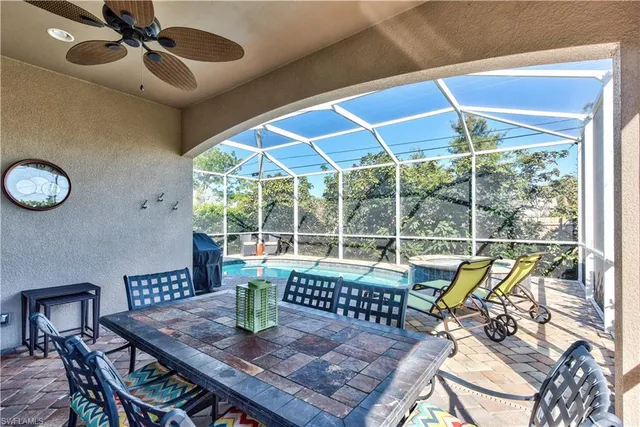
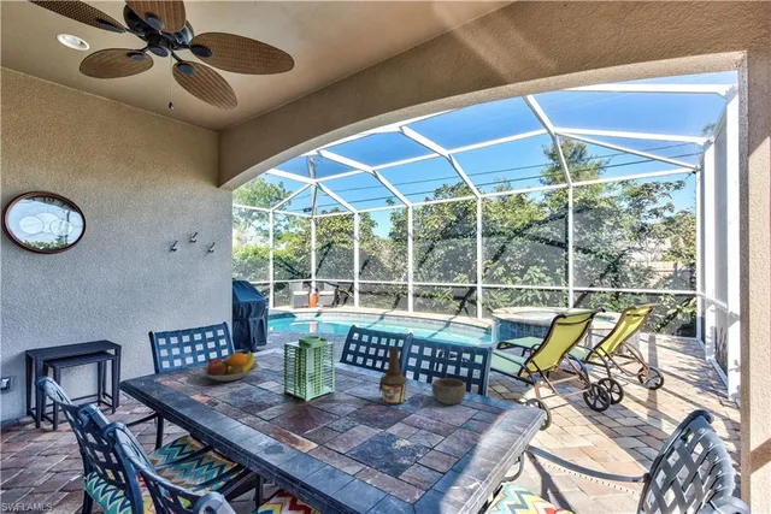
+ fruit bowl [198,349,259,383]
+ bottle [378,347,408,406]
+ bowl [431,377,467,406]
